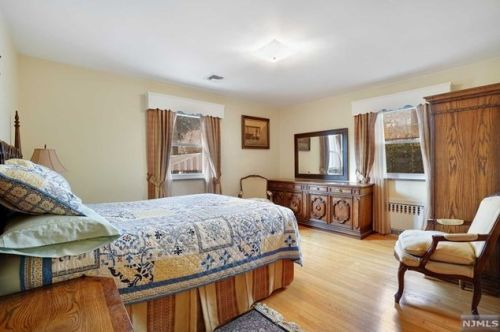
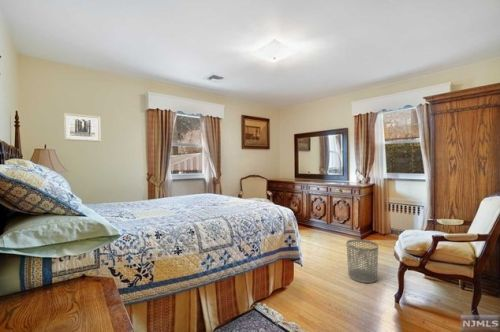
+ waste bin [346,238,379,284]
+ wall art [63,112,101,143]
